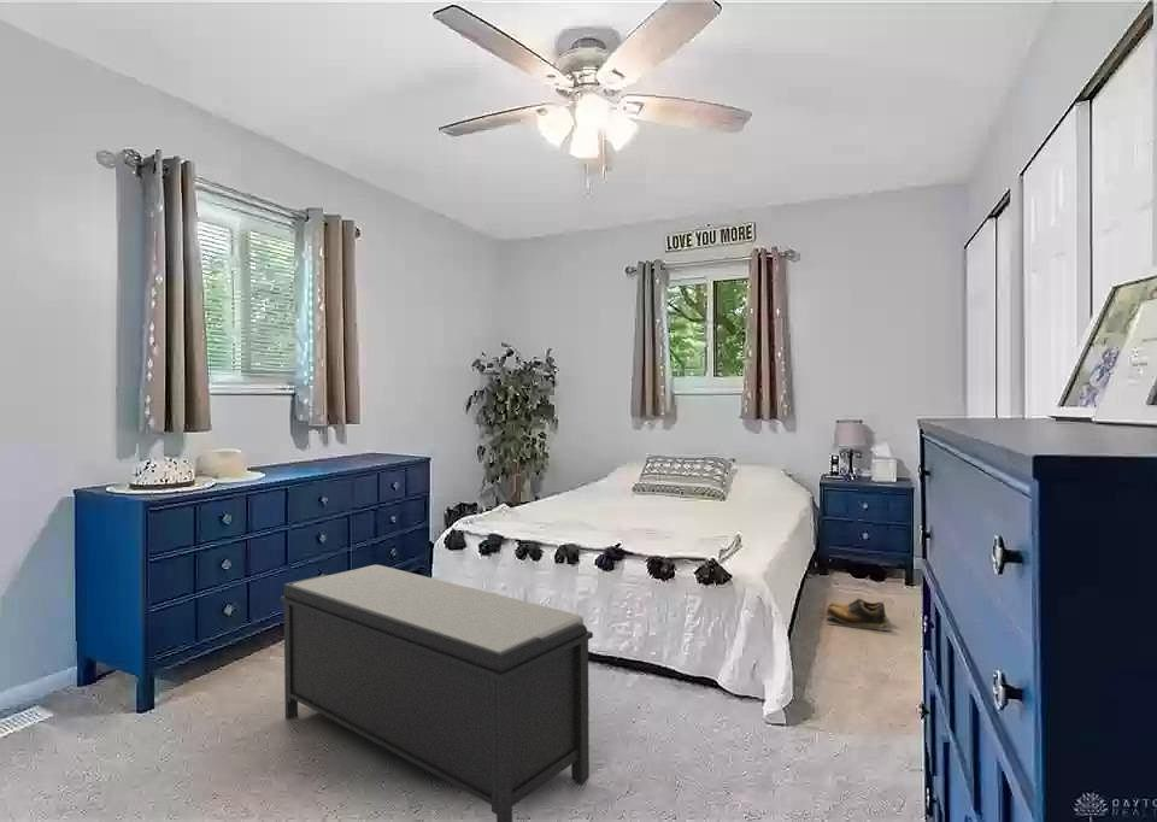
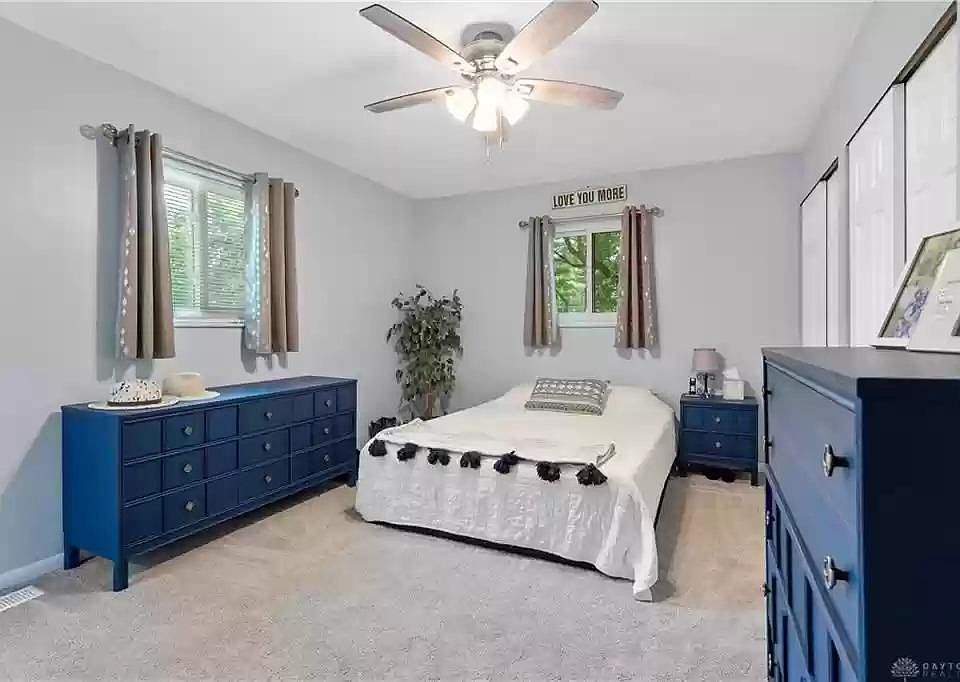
- bench [278,564,594,822]
- shoes [826,598,892,632]
